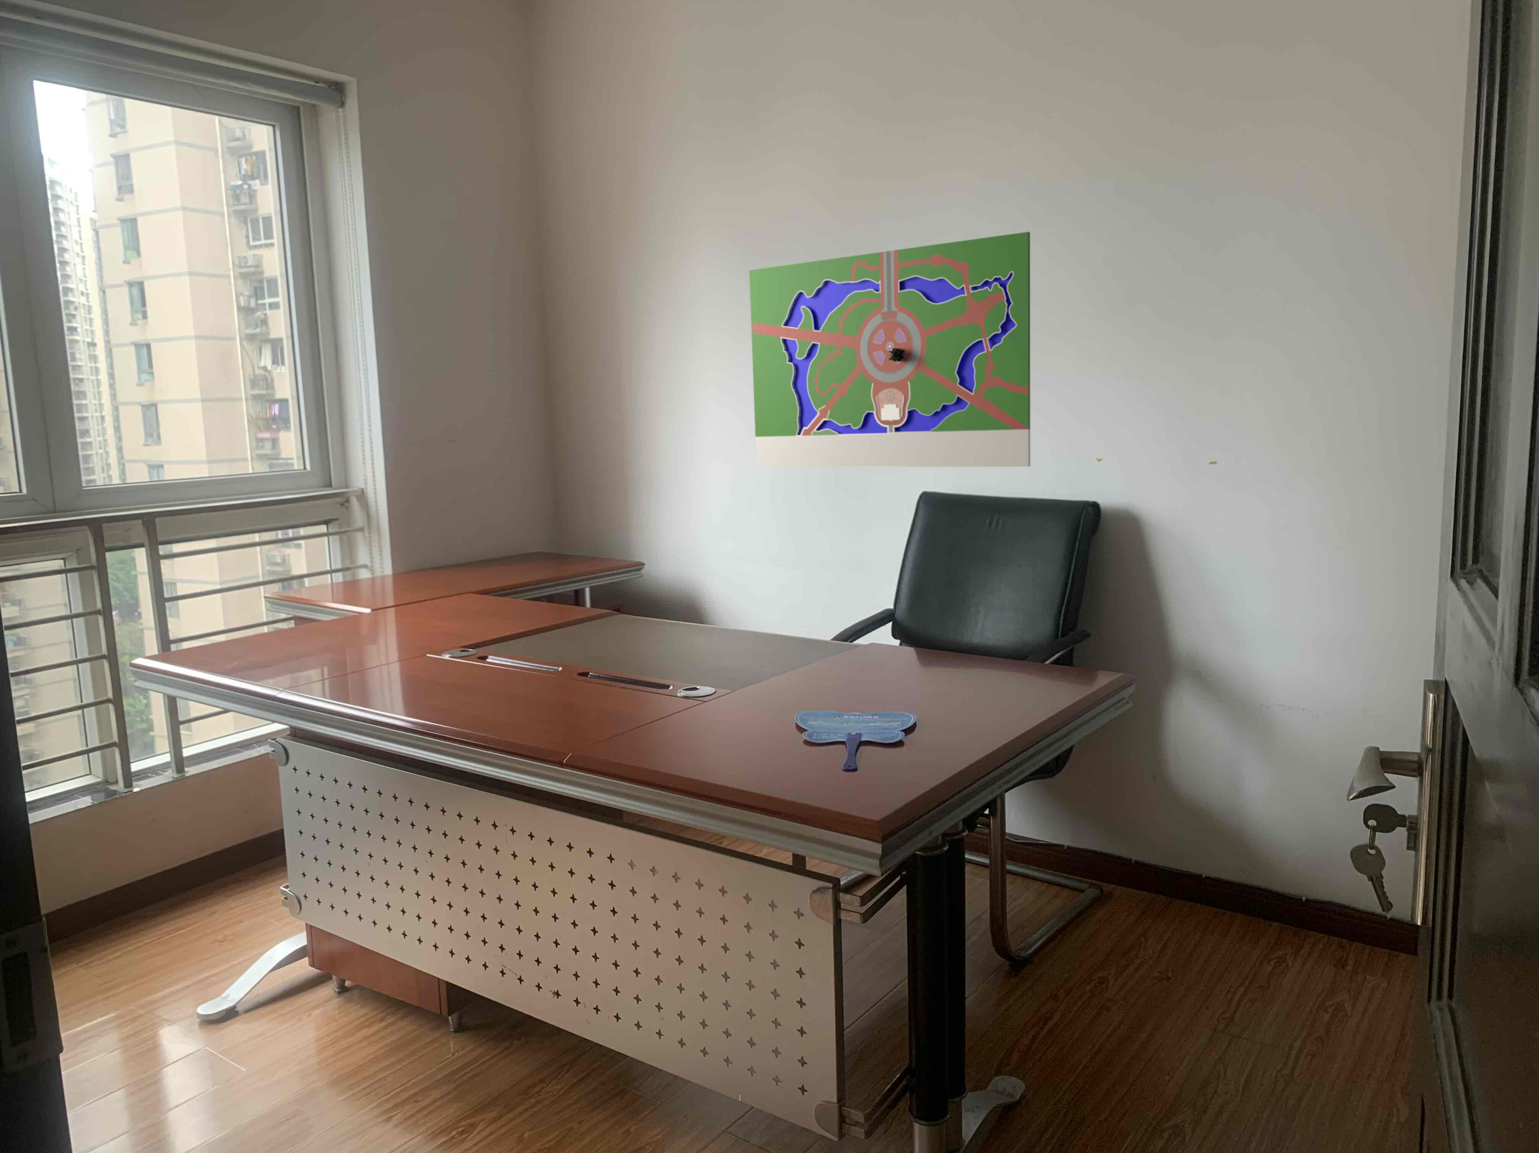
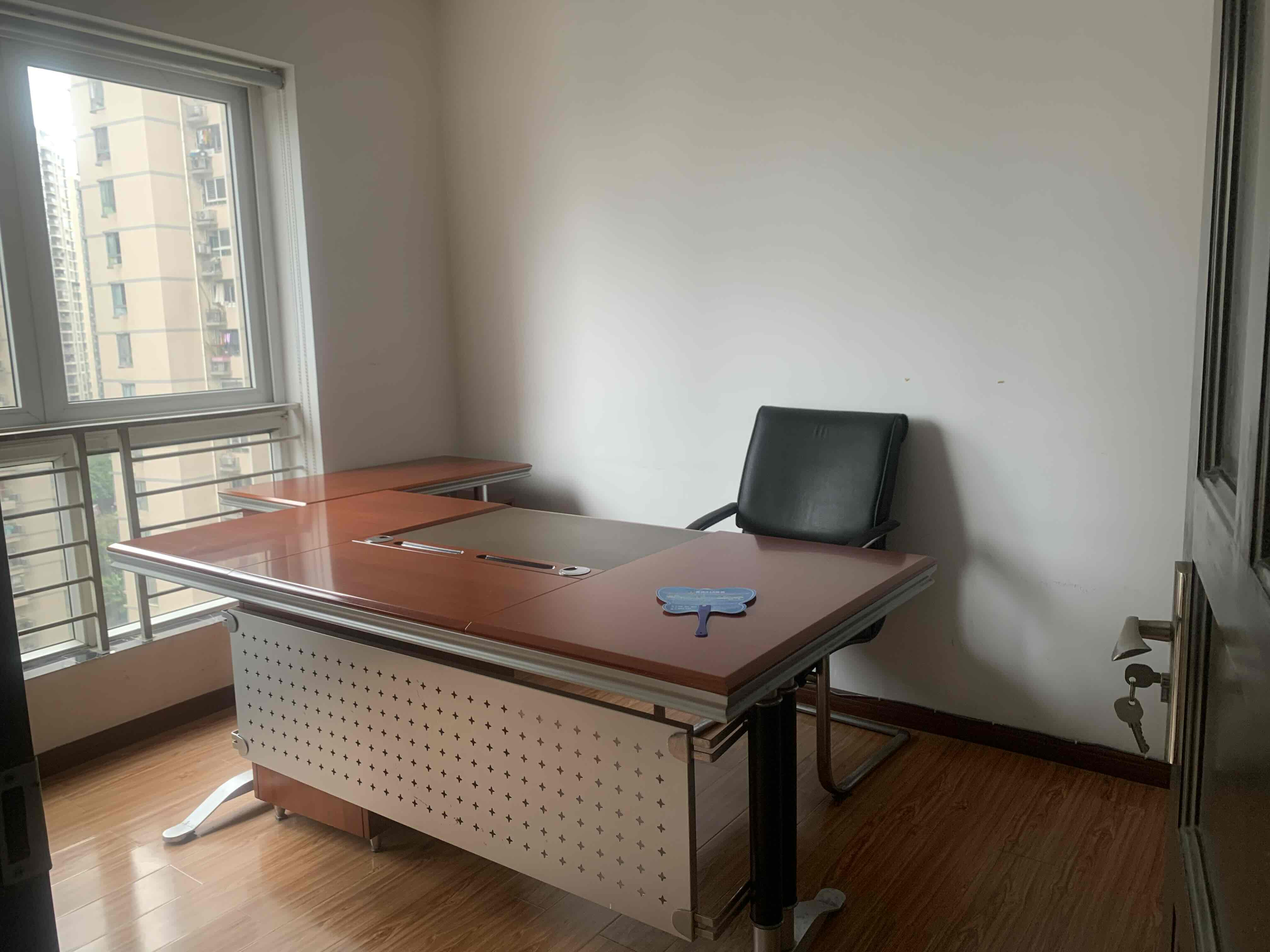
- road map [749,231,1030,467]
